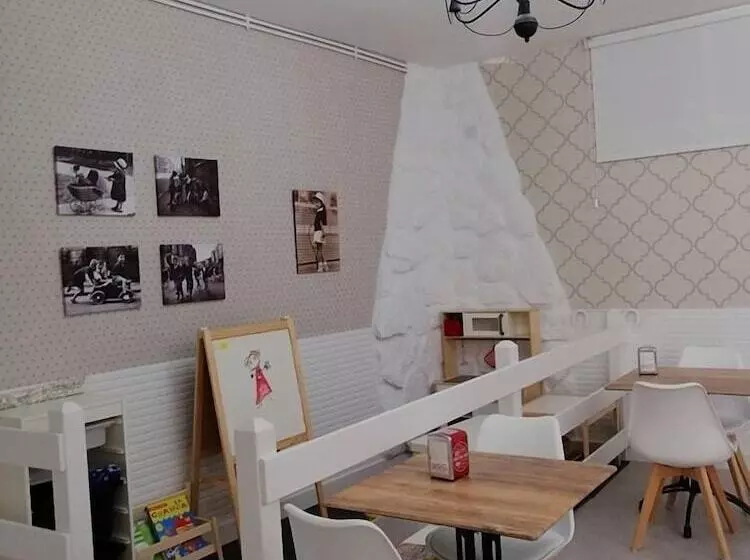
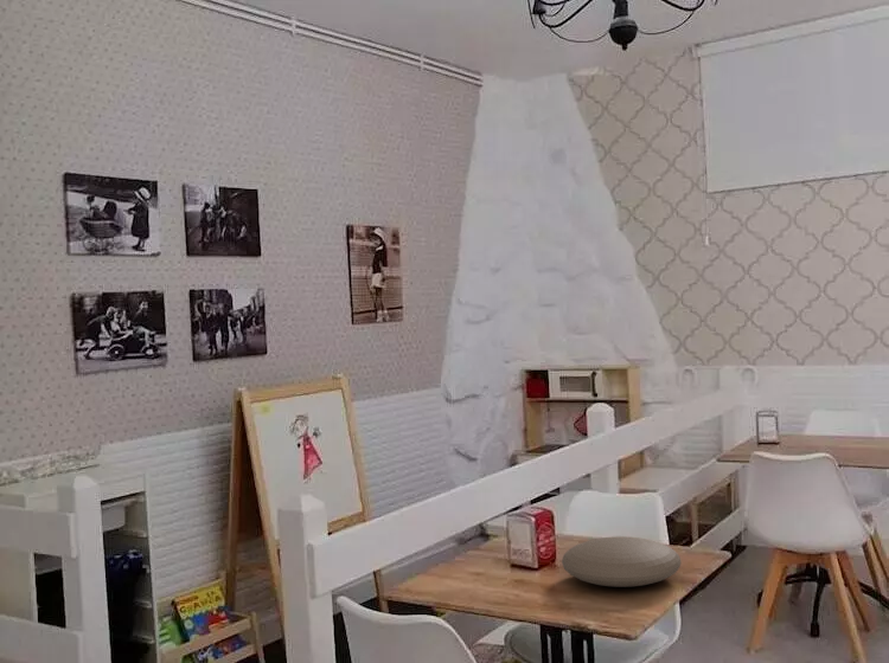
+ plate [561,535,682,588]
